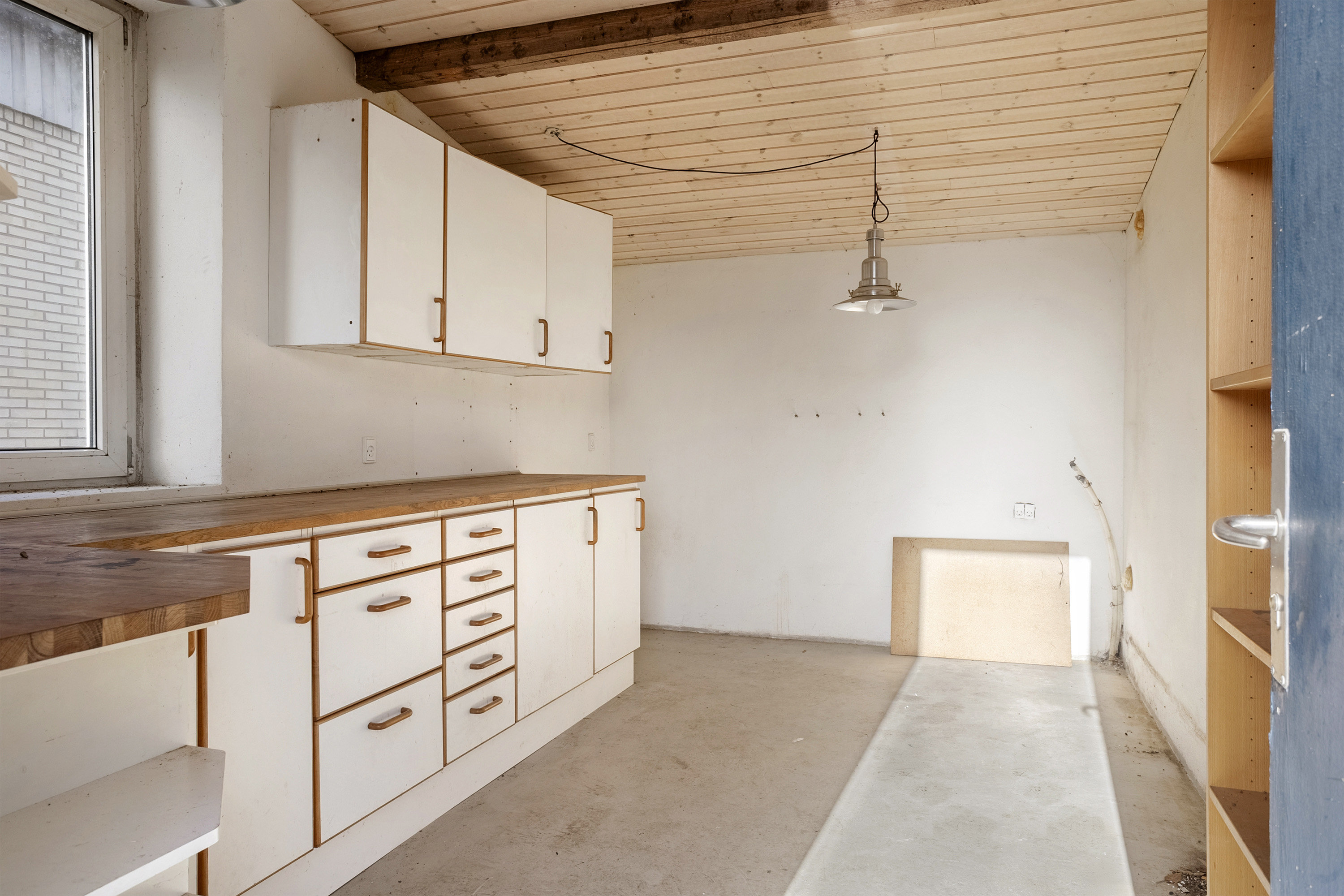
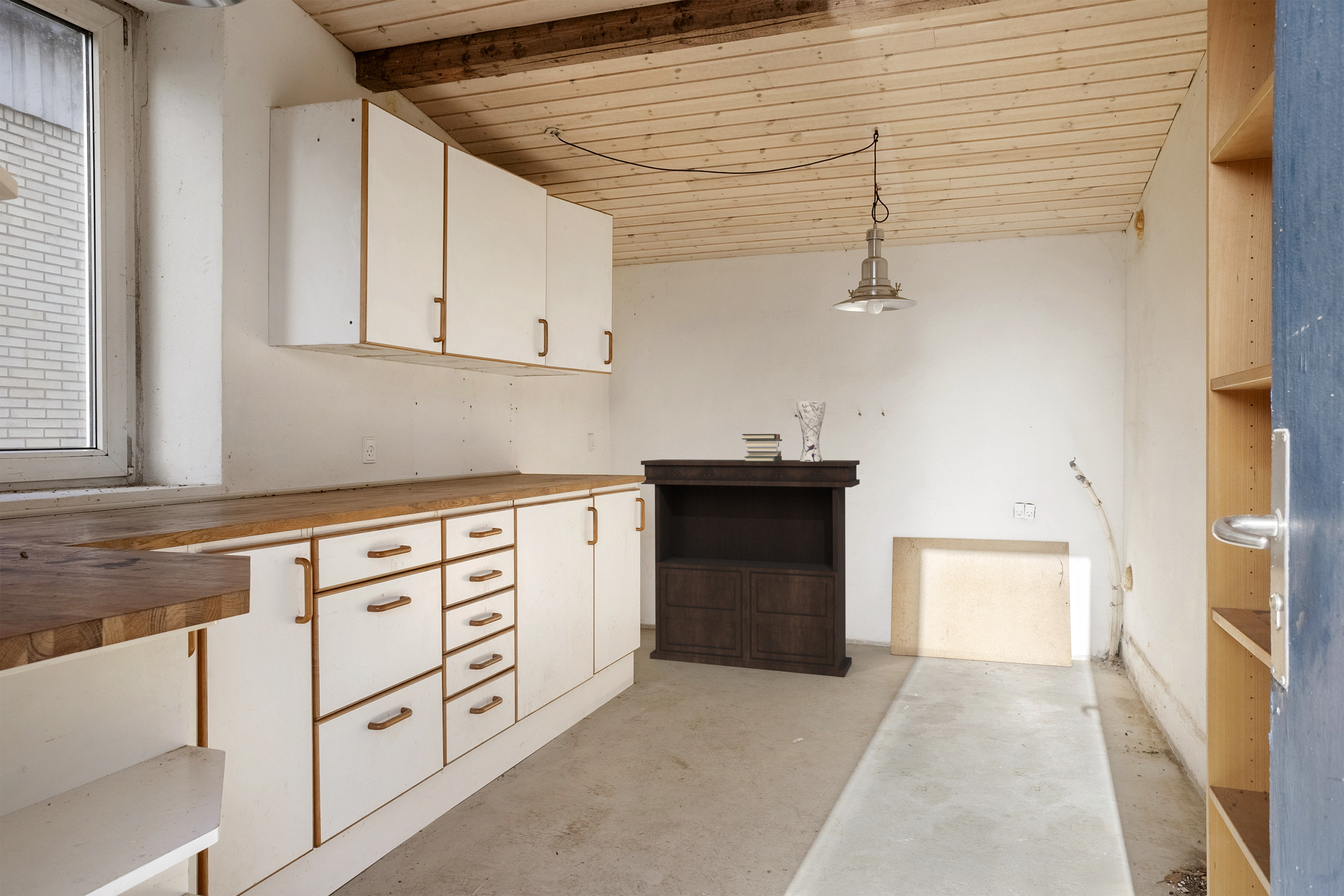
+ vase [796,401,826,461]
+ console table [641,459,860,677]
+ book stack [741,434,783,461]
